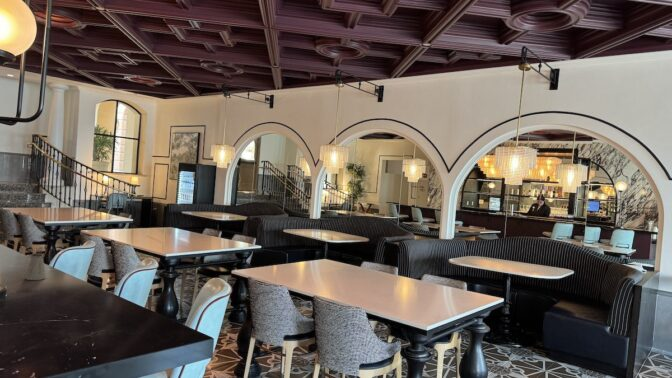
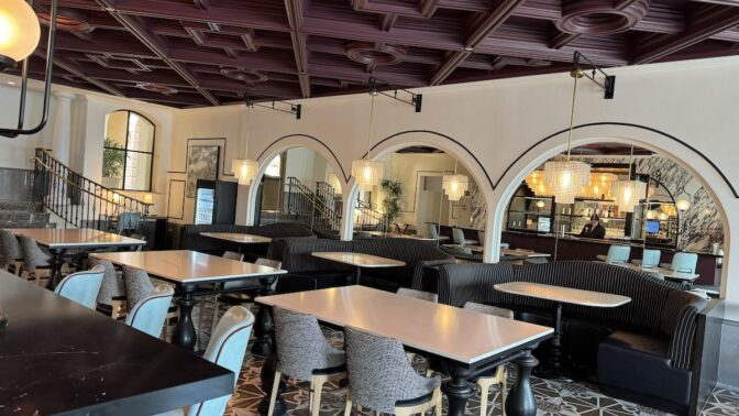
- saltshaker [24,252,47,281]
